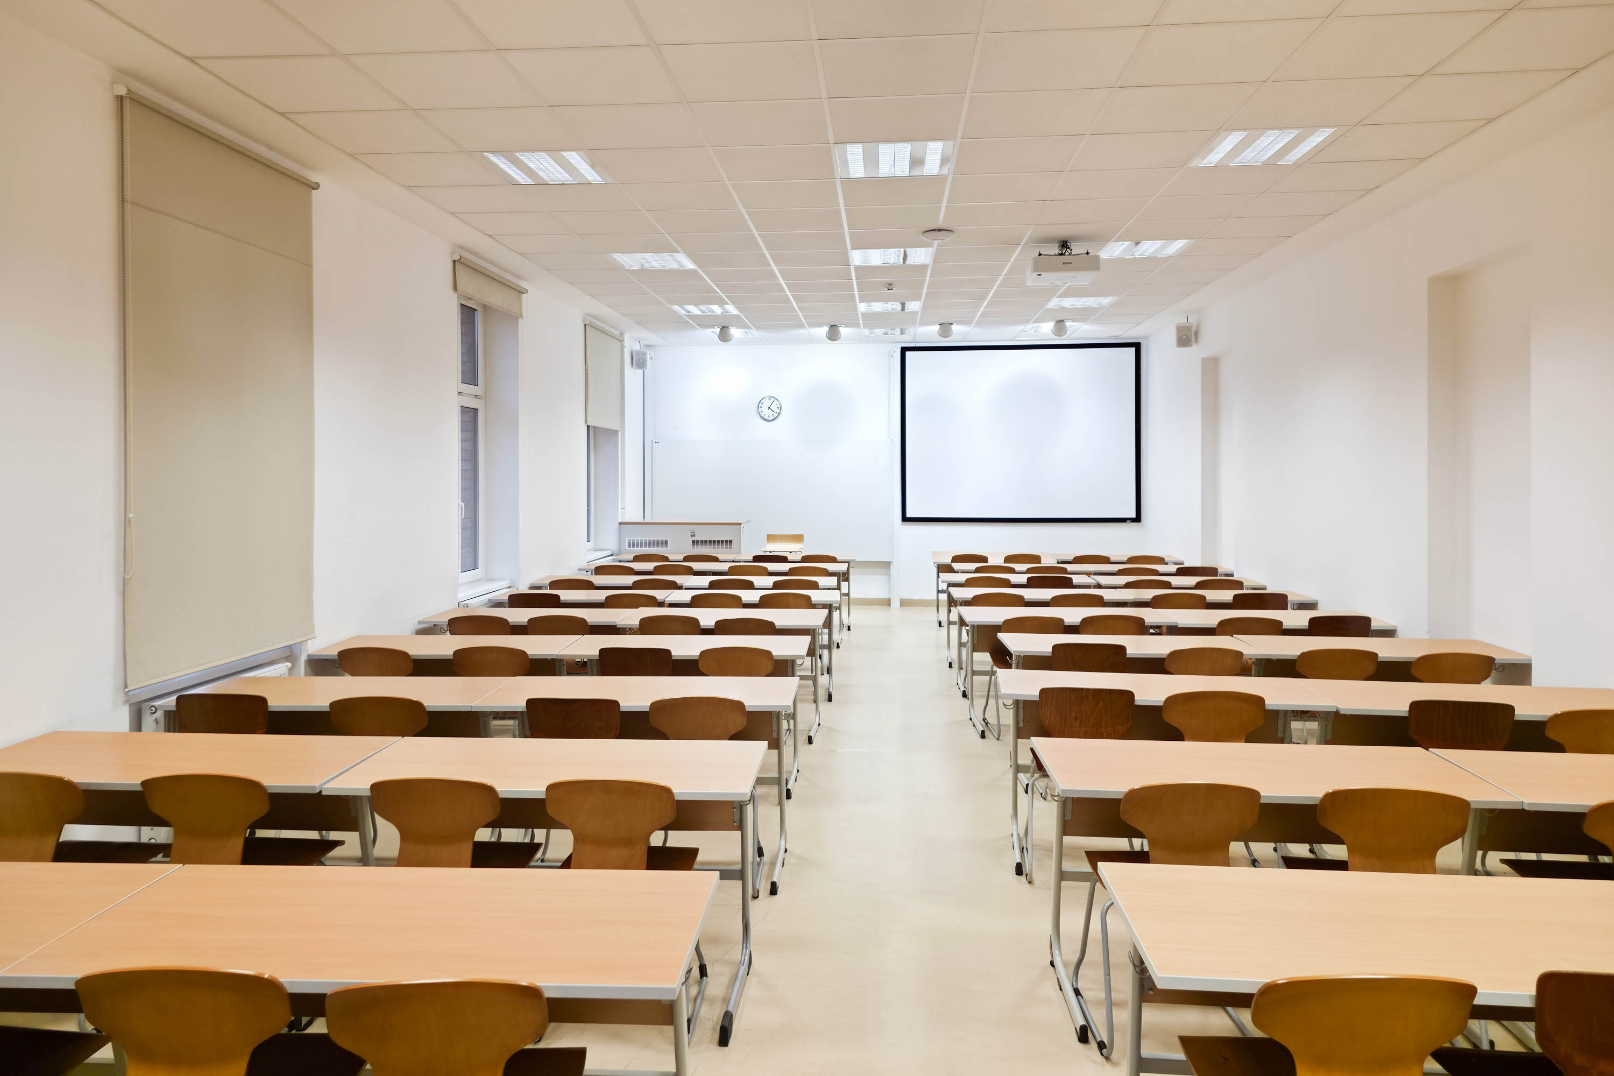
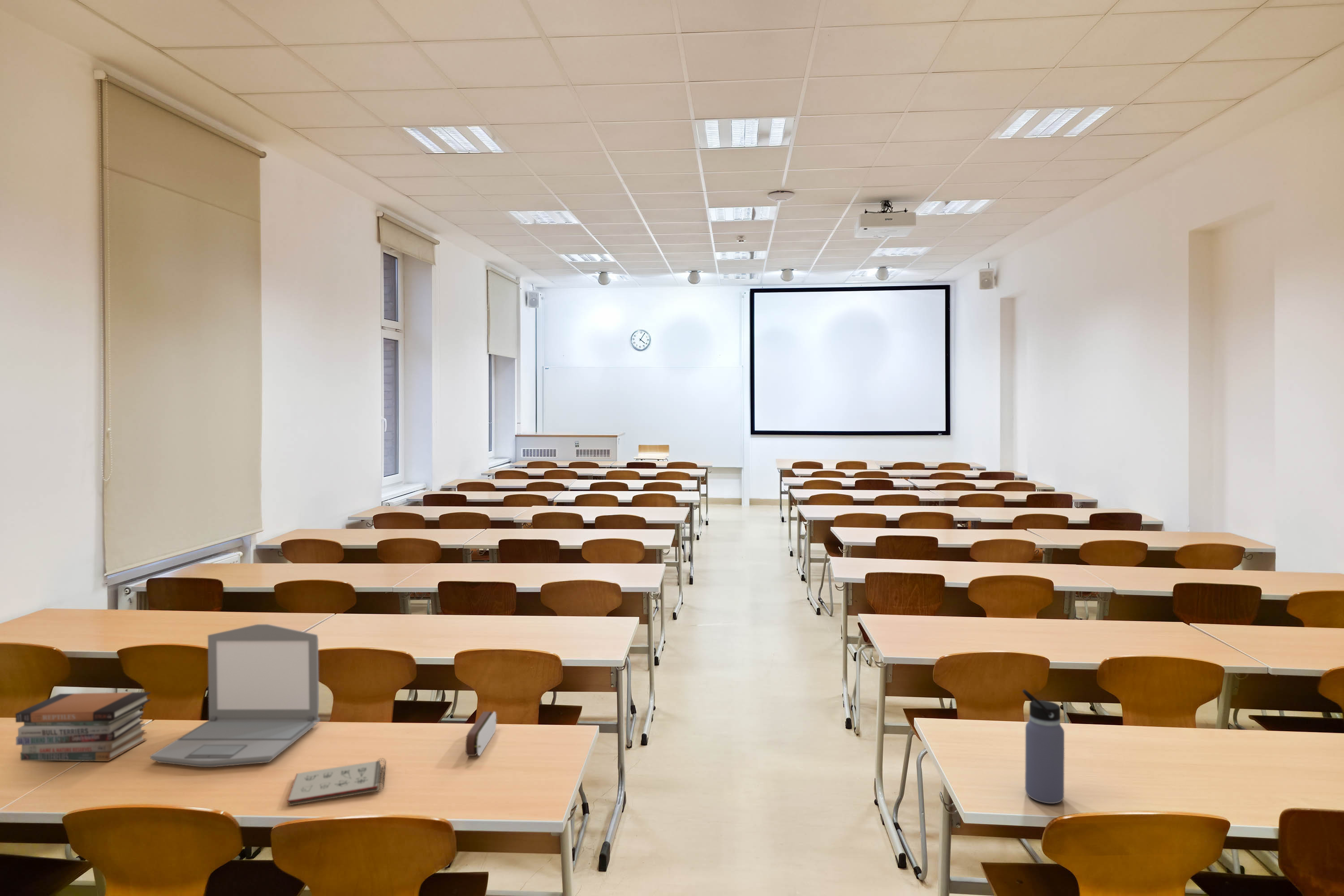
+ book stack [15,692,151,762]
+ notepad [286,758,387,806]
+ laptop [150,624,320,767]
+ water bottle [1022,689,1065,804]
+ pencil case [465,711,498,756]
